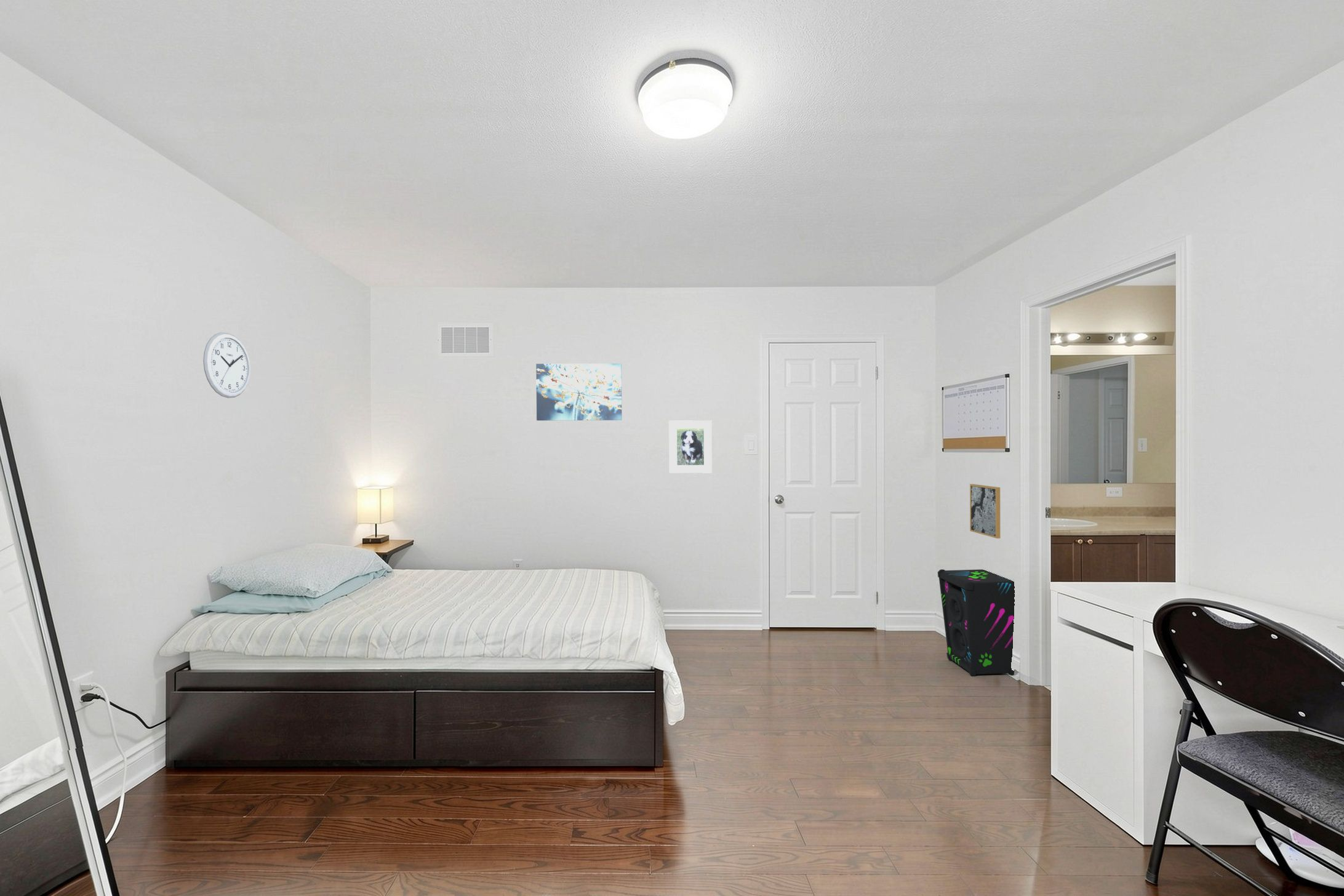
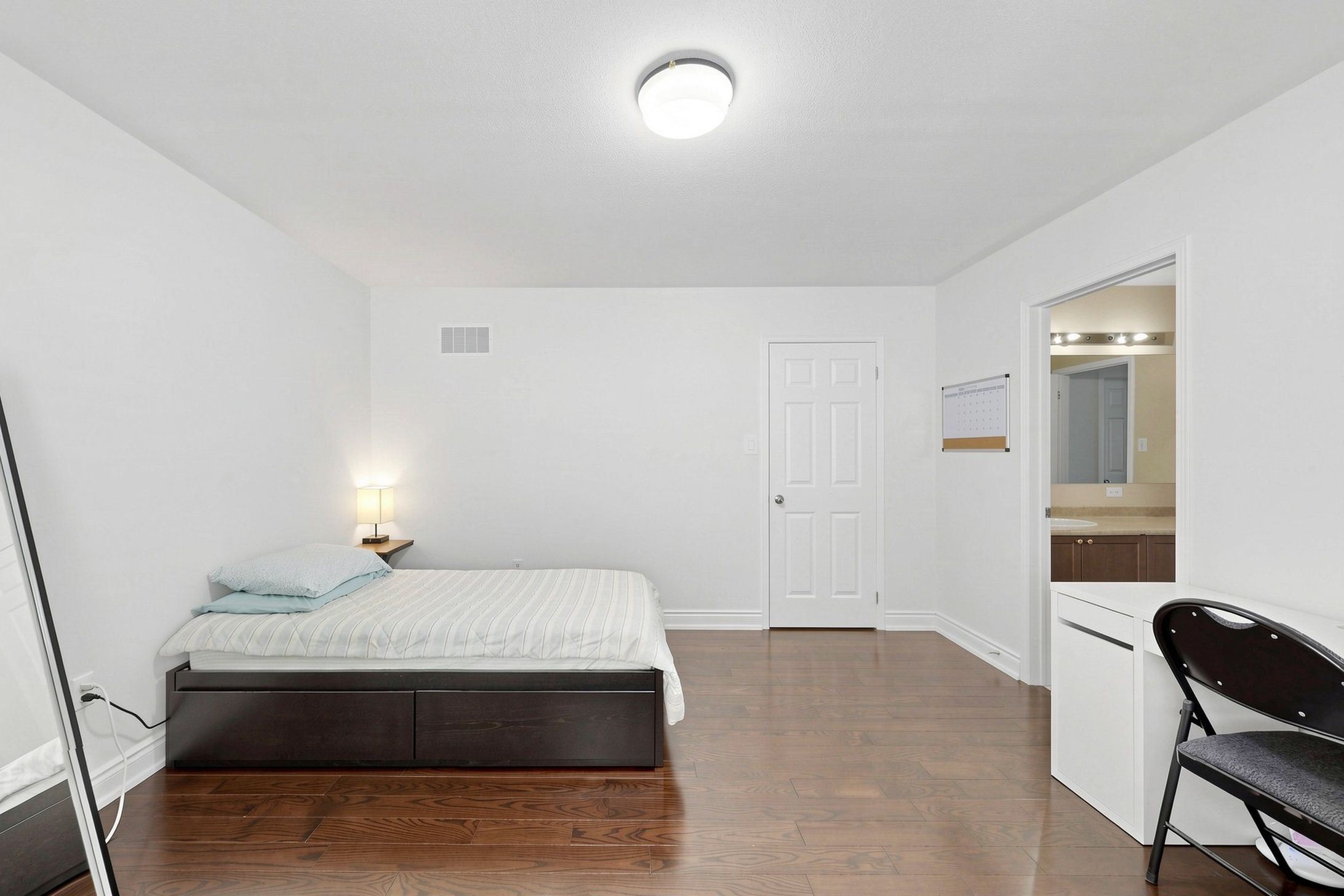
- wall art [535,363,622,421]
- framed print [668,420,713,474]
- wall clock [202,332,251,399]
- speaker [937,569,1015,677]
- wall art [969,483,1001,539]
